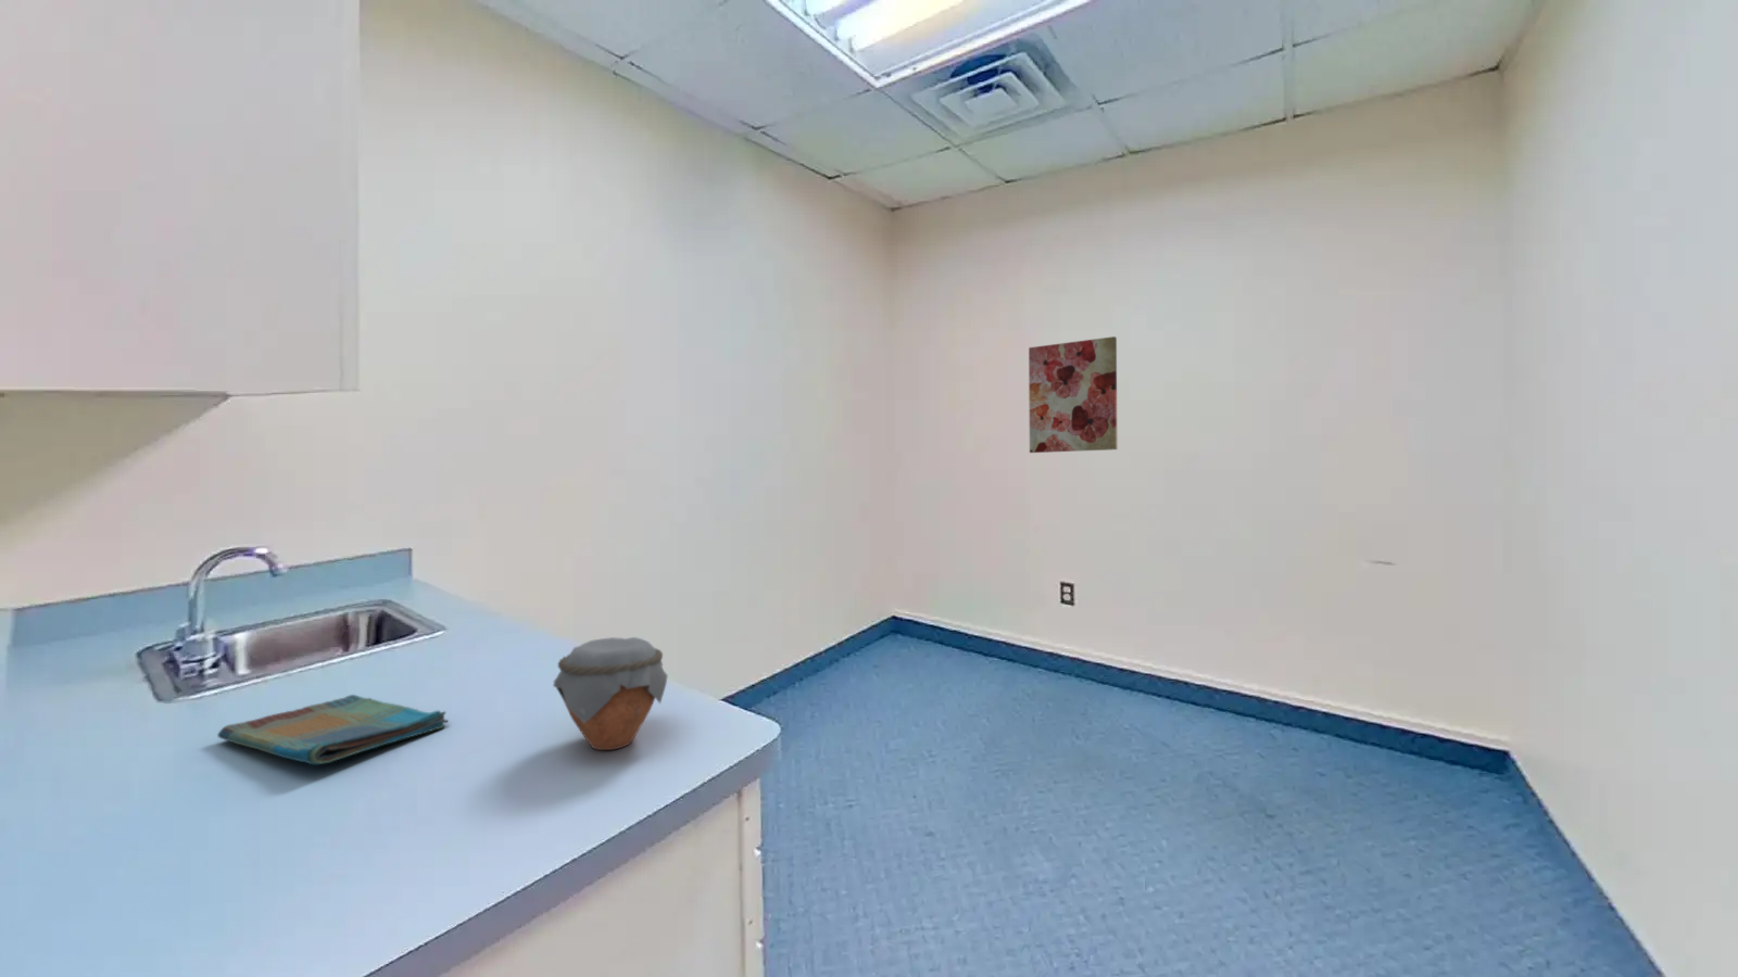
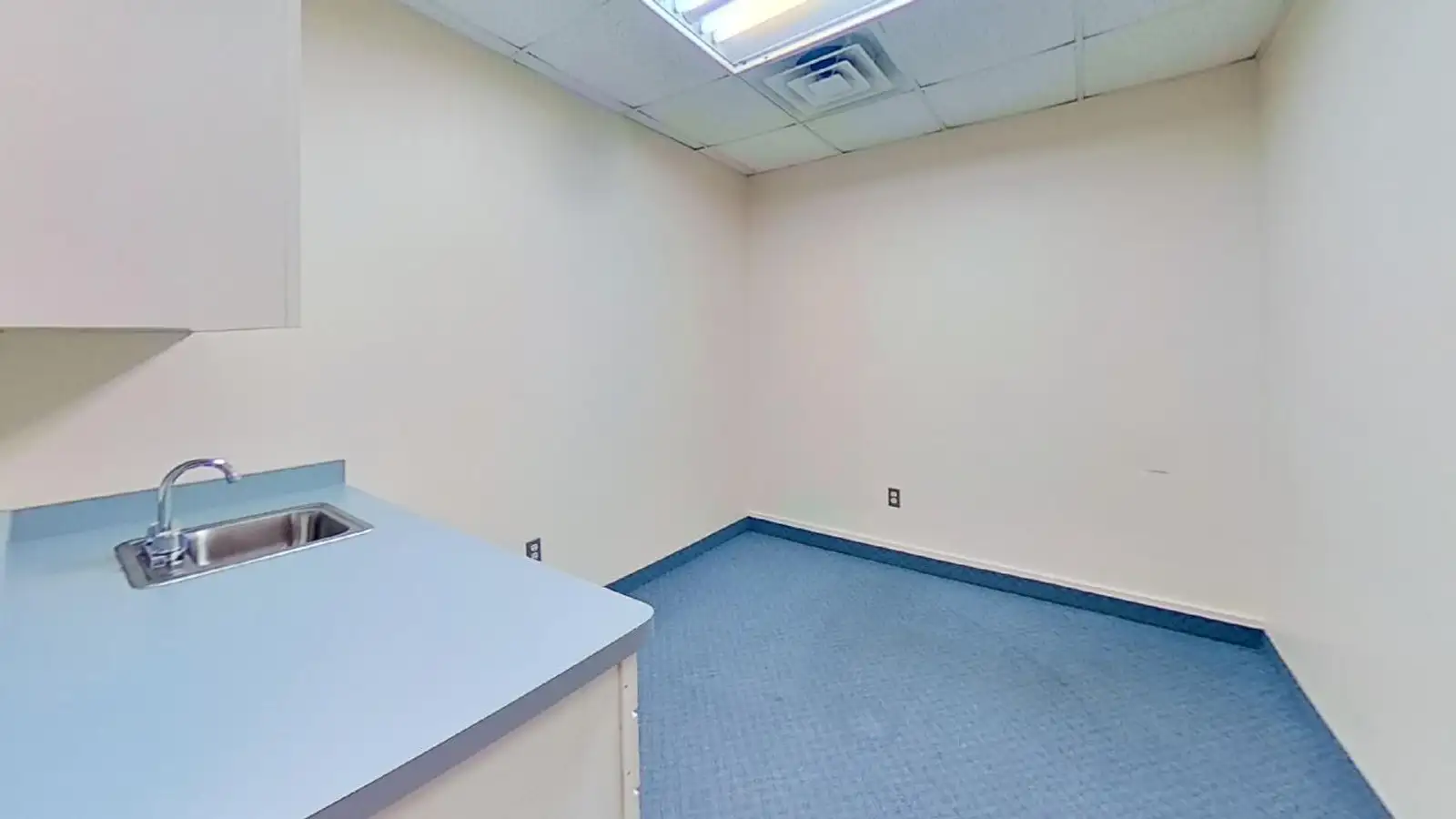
- dish towel [217,693,450,766]
- jar [551,636,670,752]
- wall art [1028,335,1117,453]
